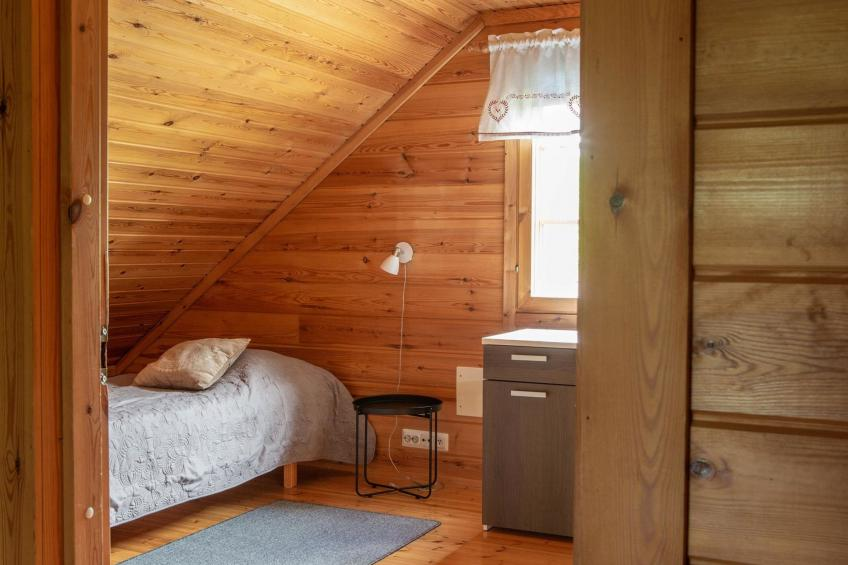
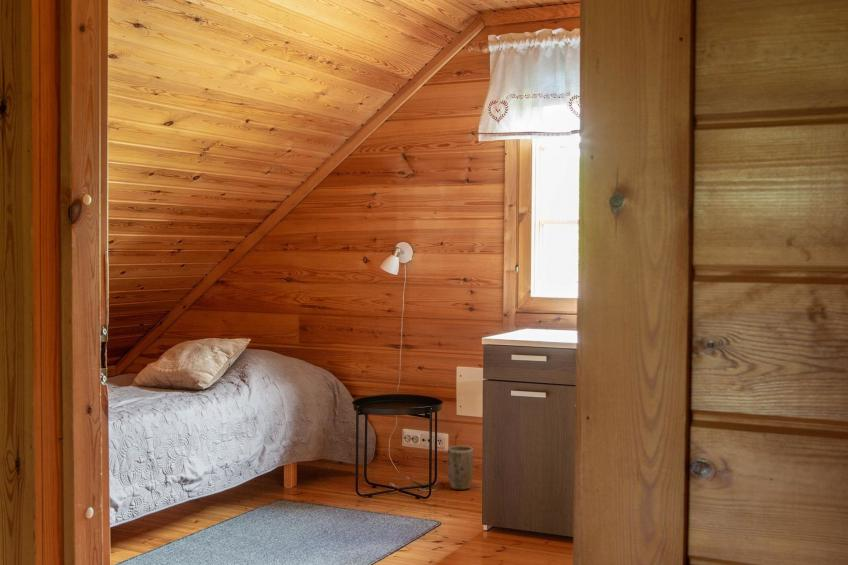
+ plant pot [446,445,475,491]
